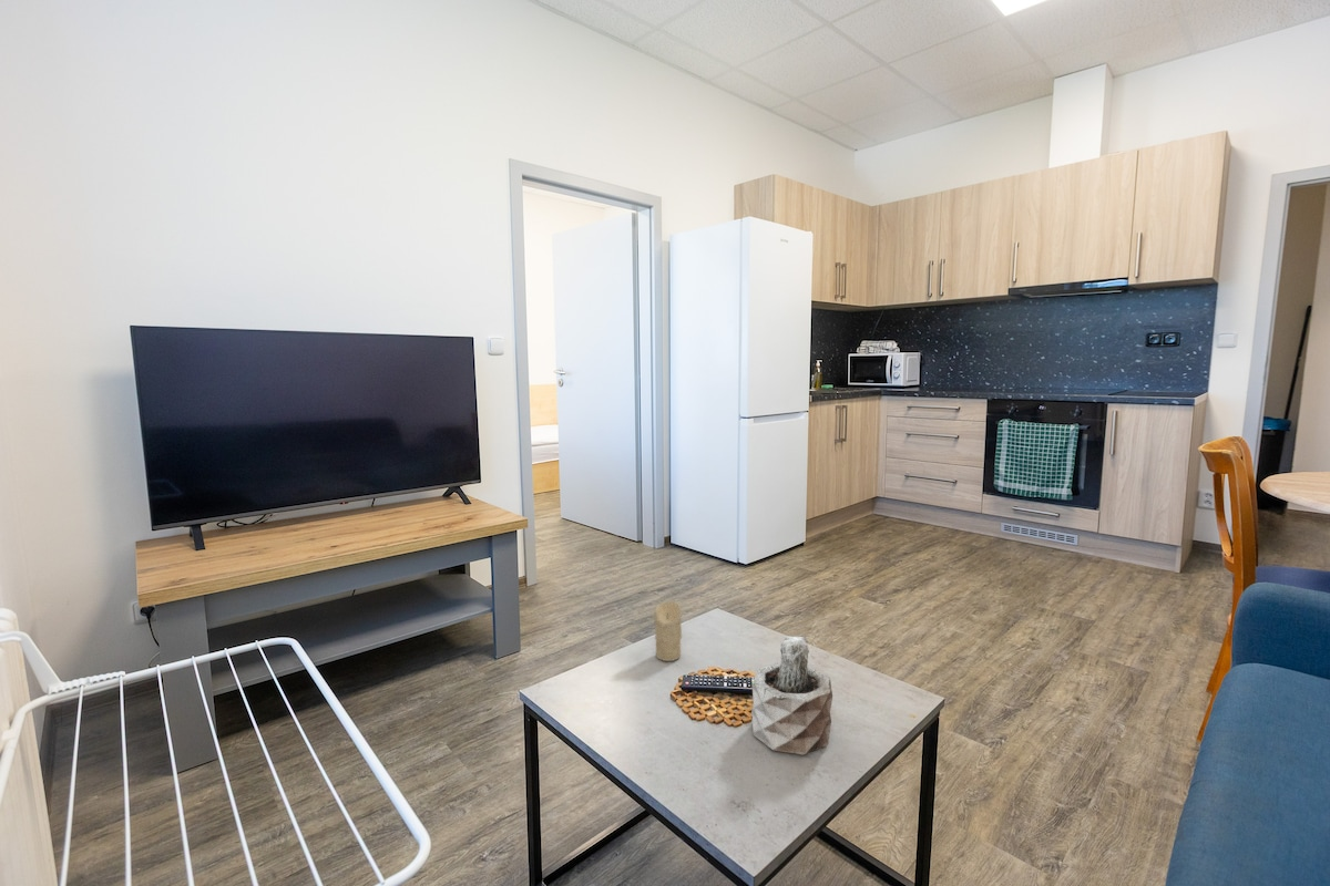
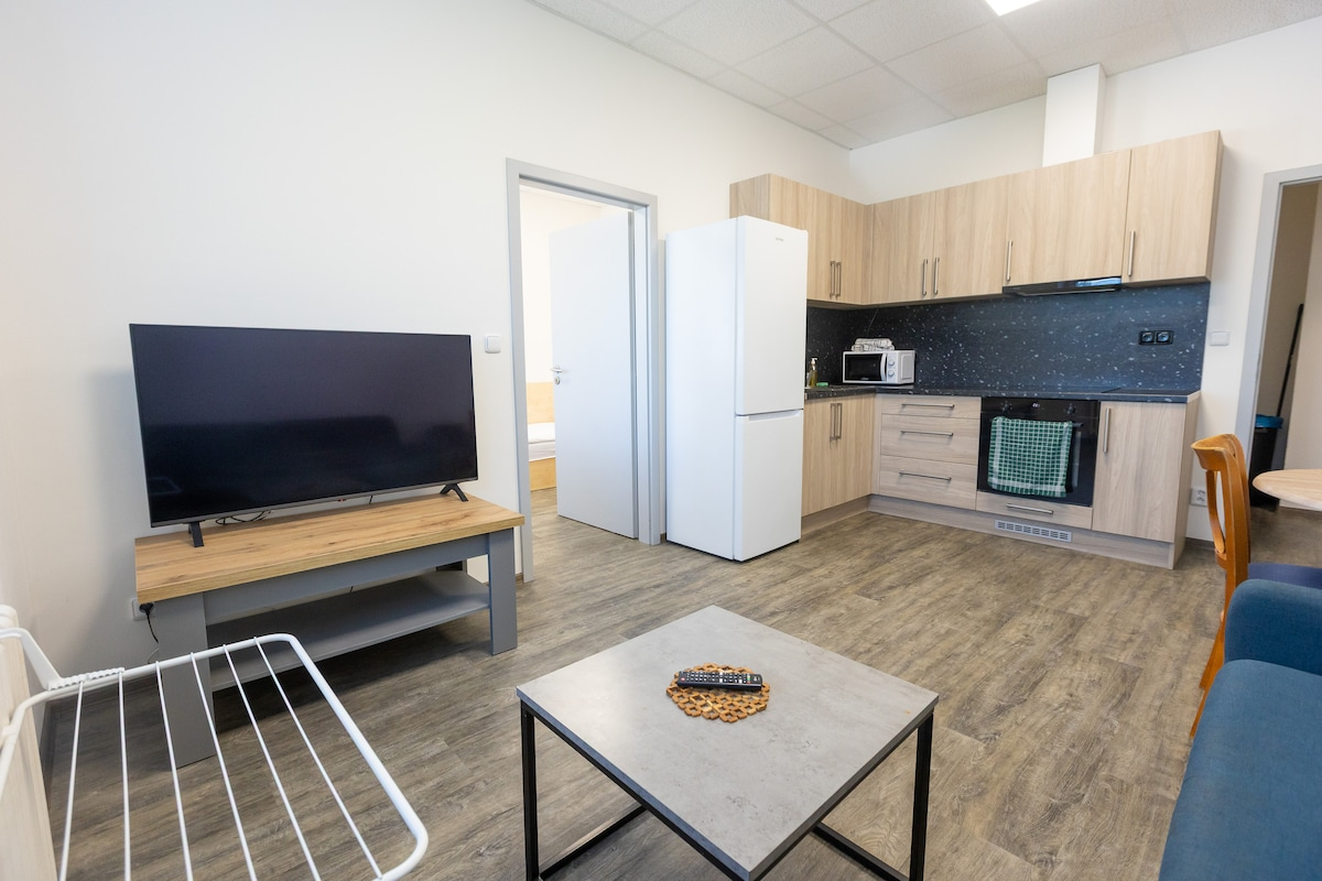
- succulent plant [750,635,833,756]
- candle [653,600,683,662]
